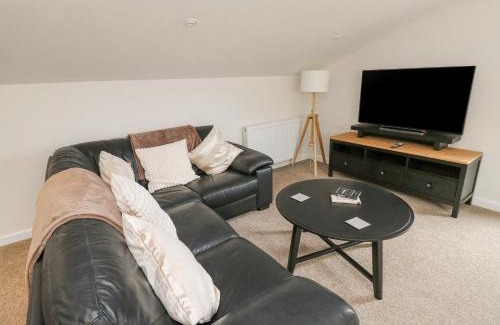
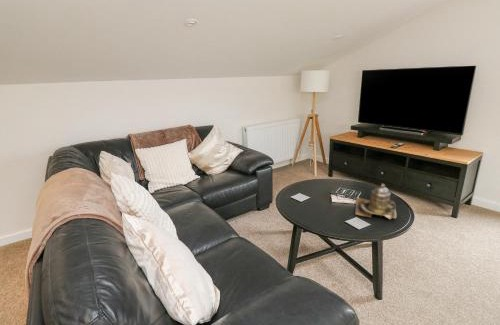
+ teapot [354,183,398,220]
